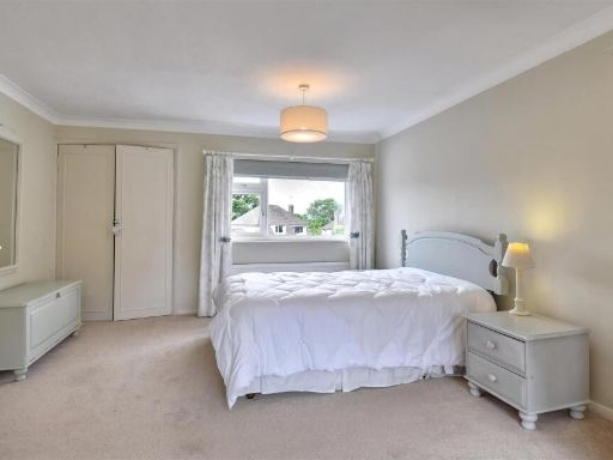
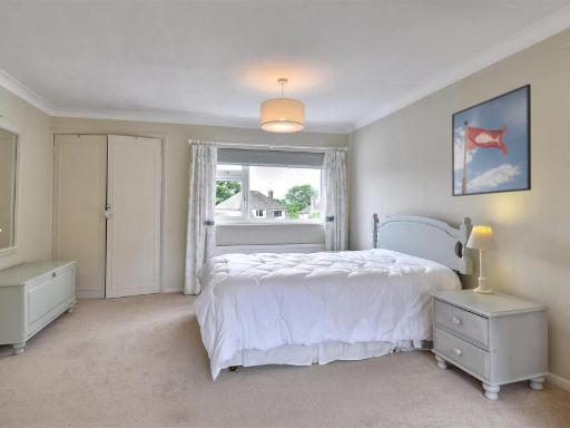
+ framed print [451,82,532,197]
